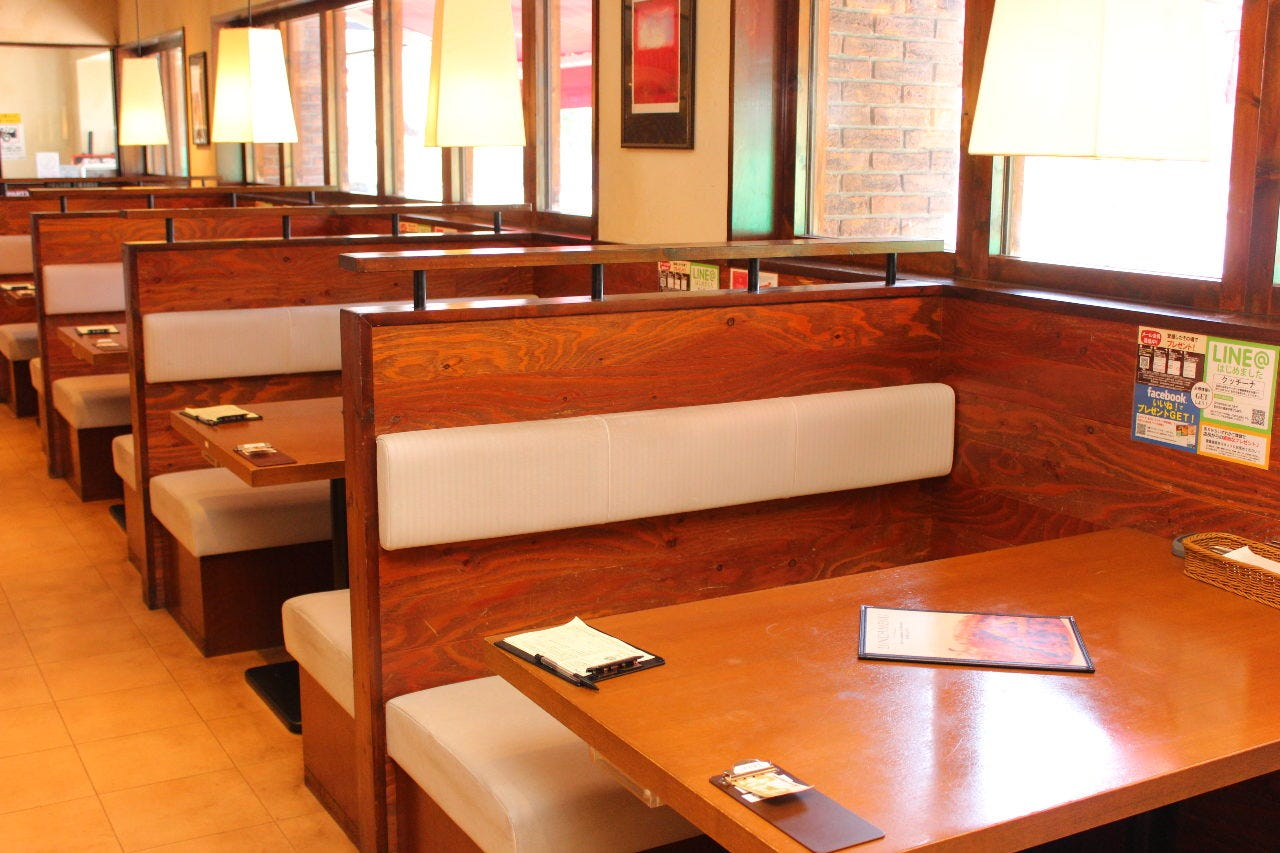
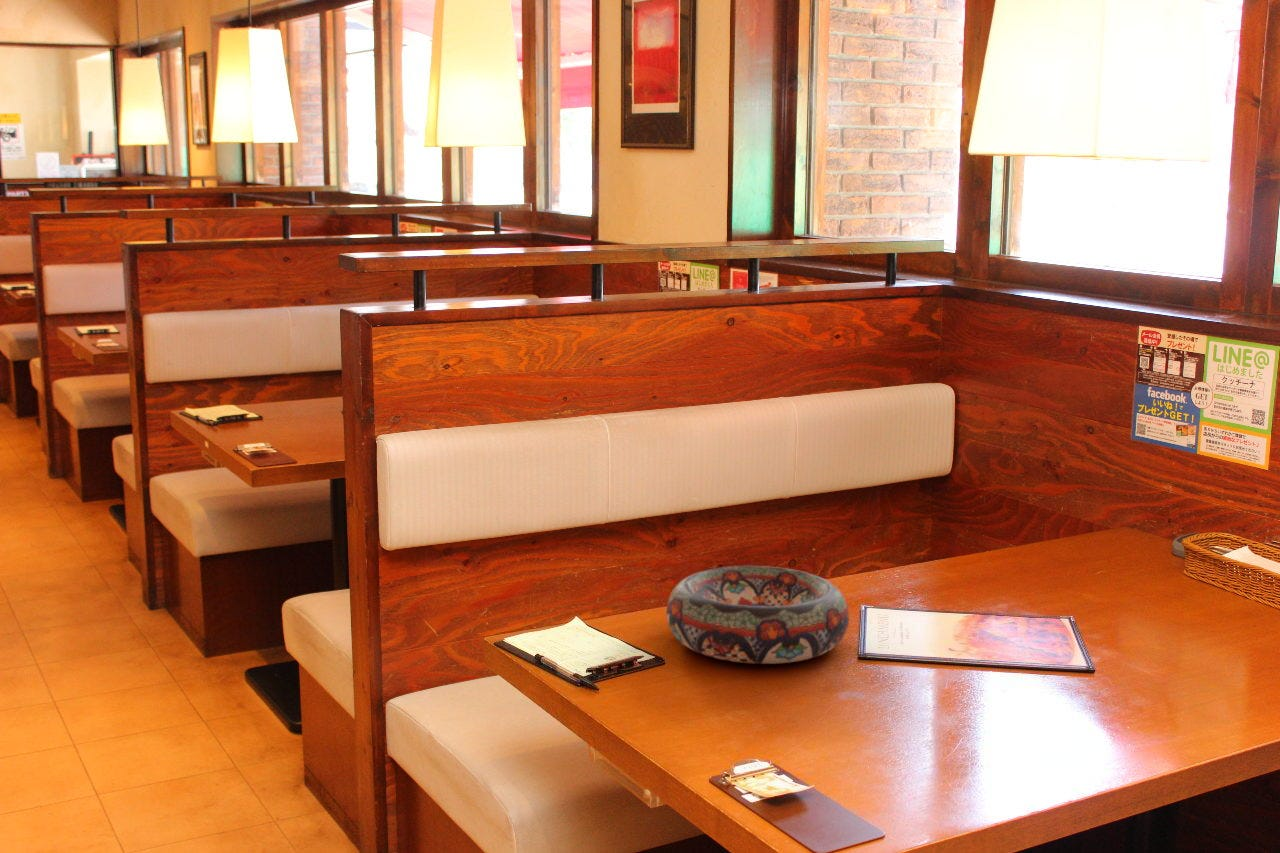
+ decorative bowl [665,565,850,665]
